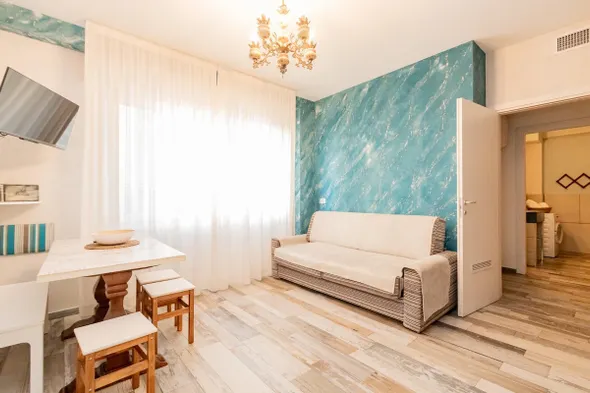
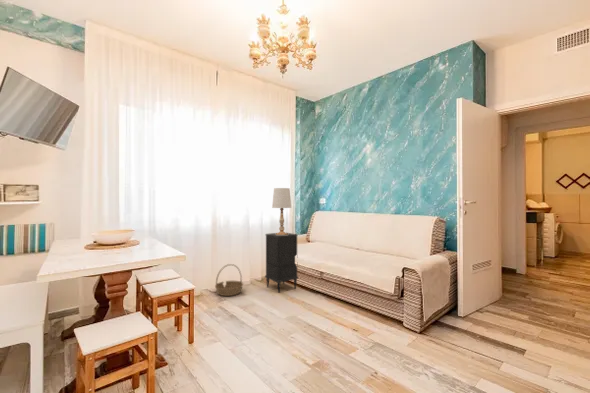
+ nightstand [264,231,299,293]
+ table lamp [271,187,292,235]
+ basket [214,263,244,297]
